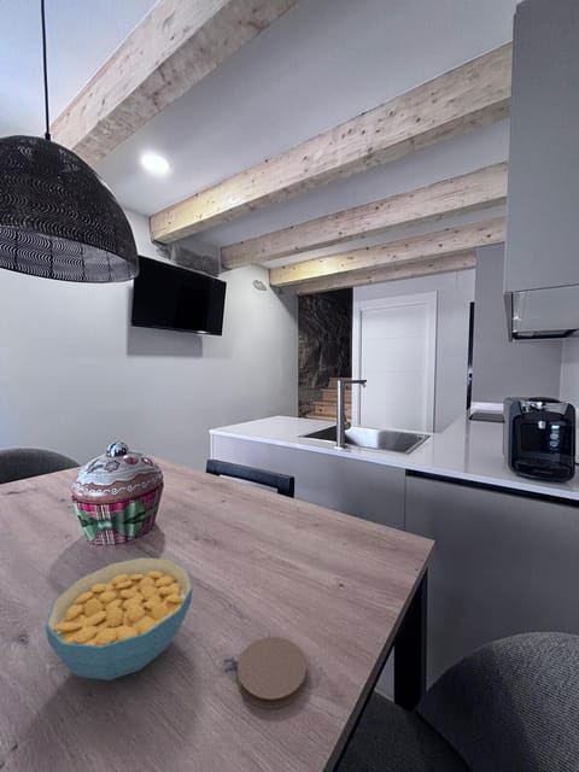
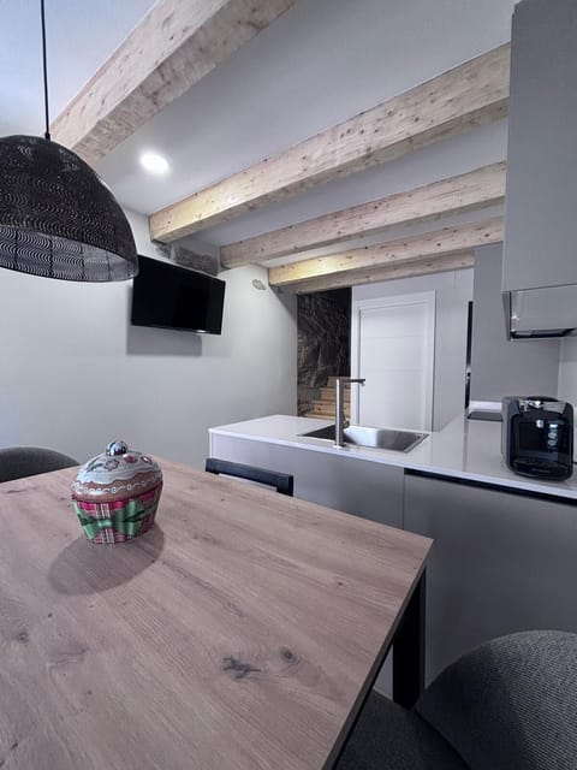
- coaster [236,636,308,710]
- cereal bowl [45,556,194,682]
